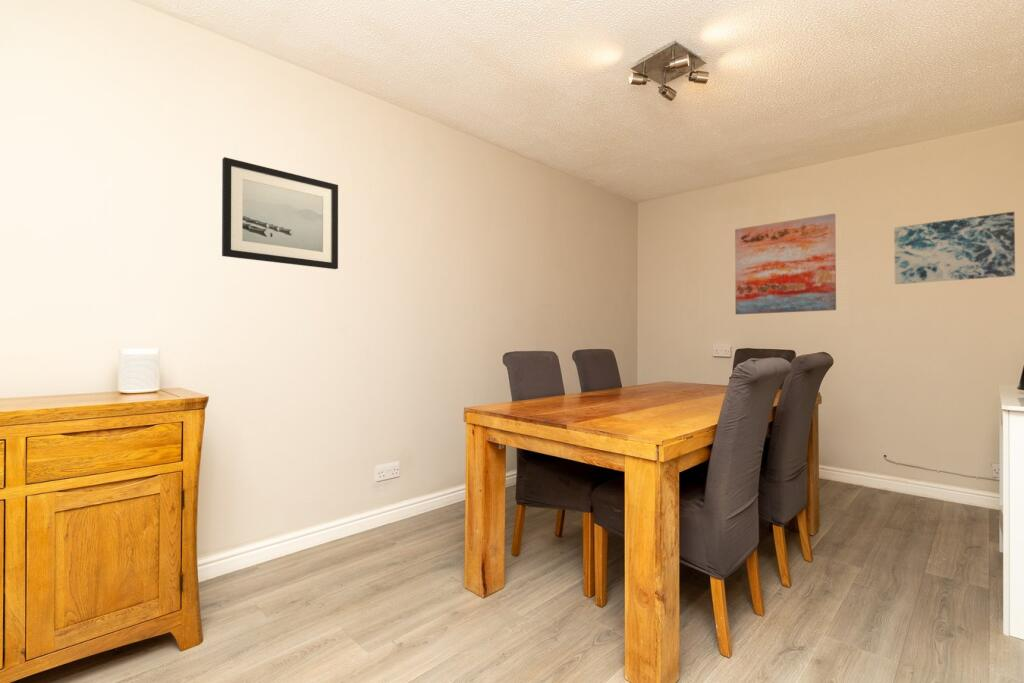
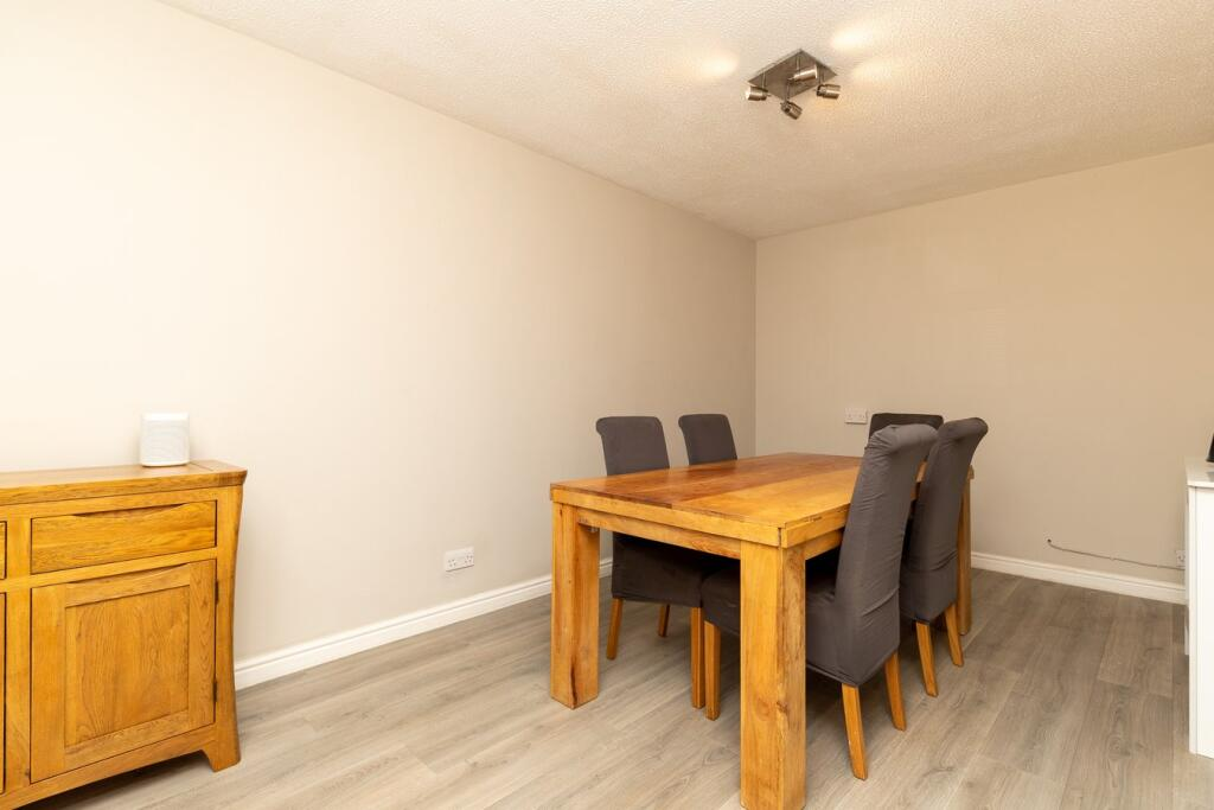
- wall art [221,156,339,270]
- wall art [893,211,1016,285]
- wall art [734,213,837,315]
